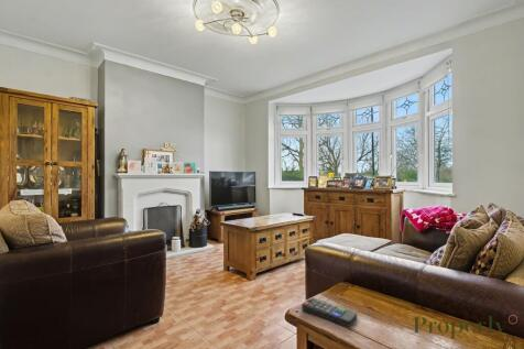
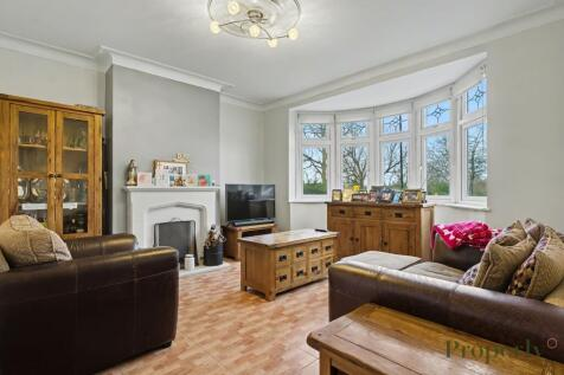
- remote control [301,296,358,328]
